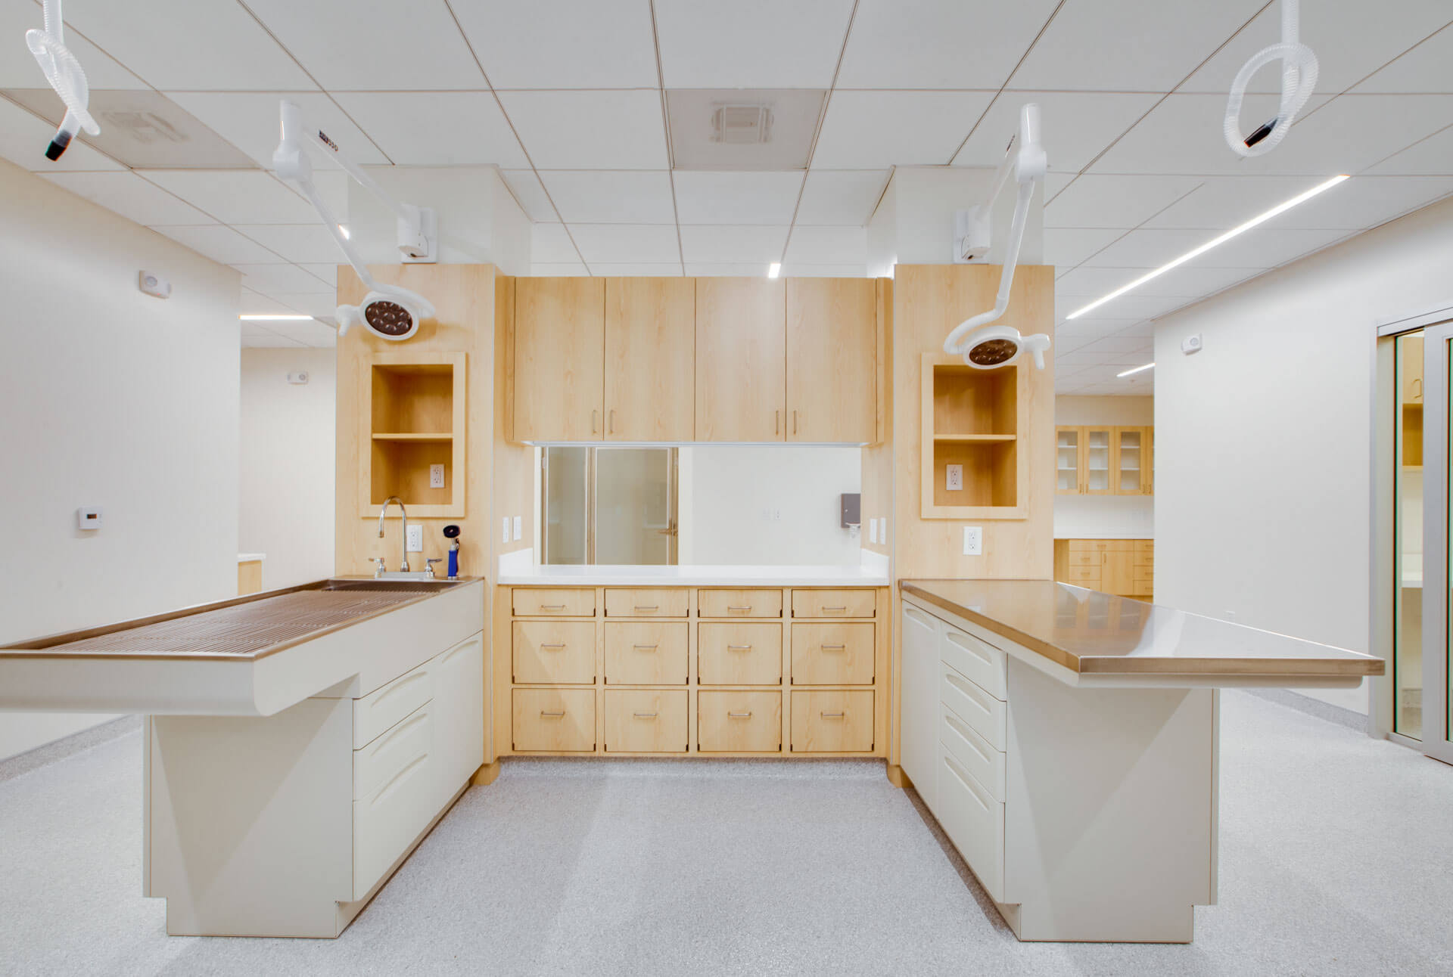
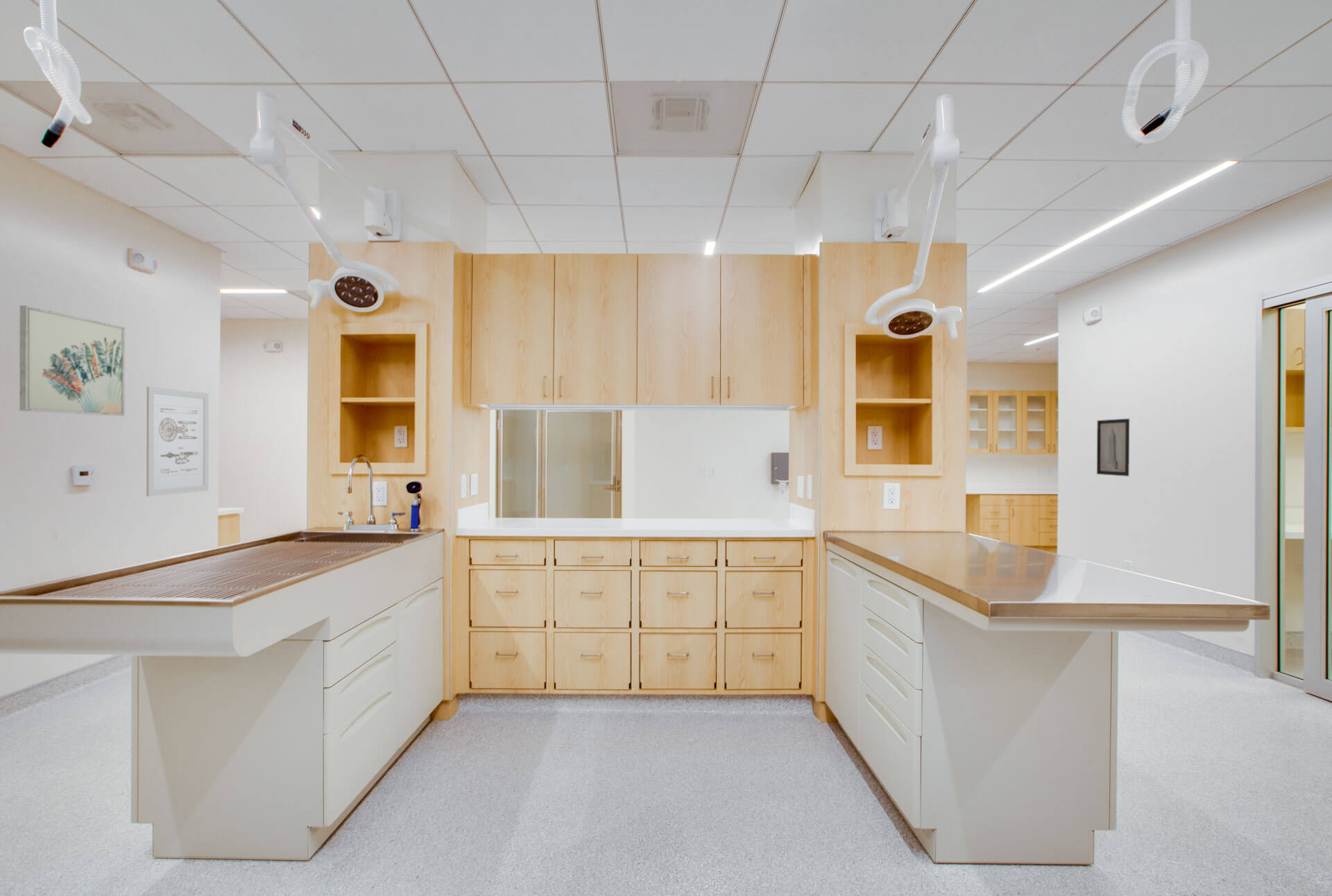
+ wall art [19,305,126,417]
+ wall art [146,386,210,497]
+ wall art [1096,418,1130,477]
